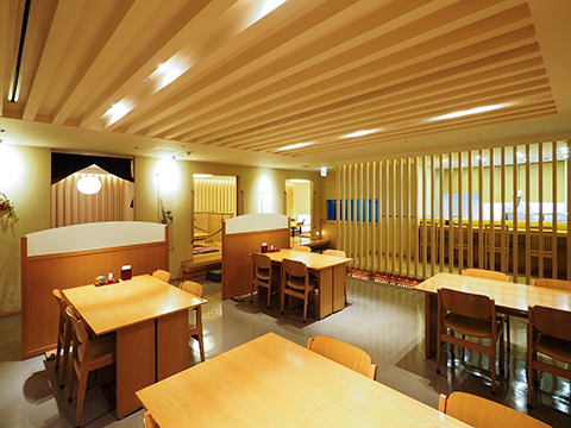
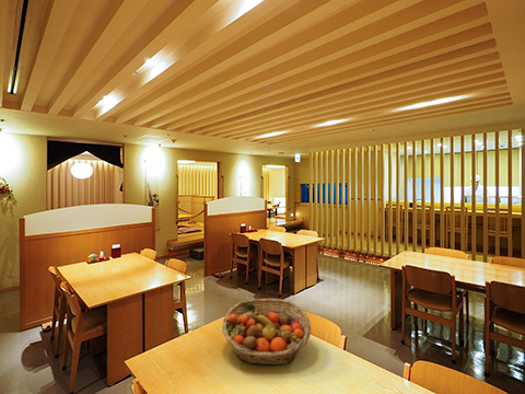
+ fruit basket [221,298,312,366]
